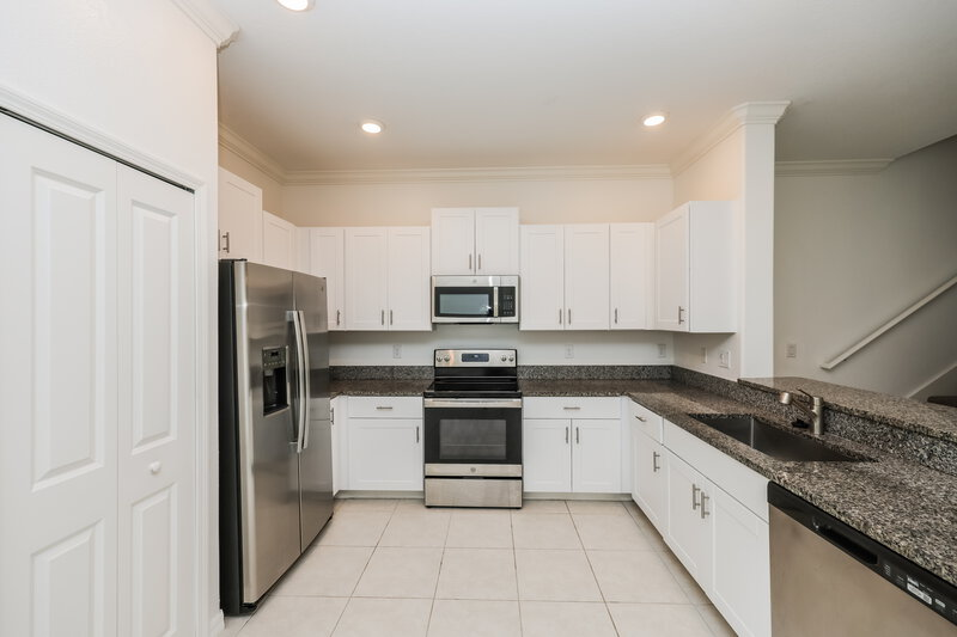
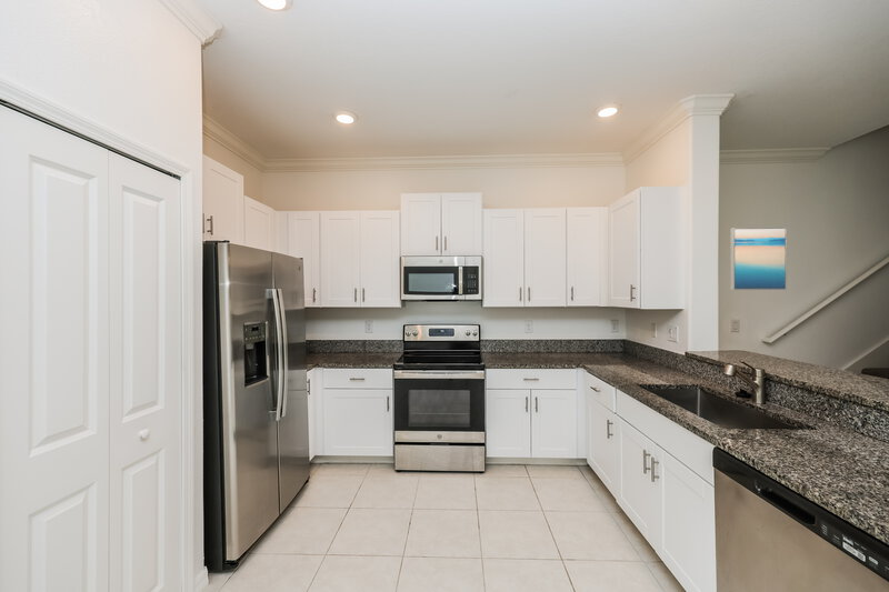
+ wall art [729,225,788,291]
